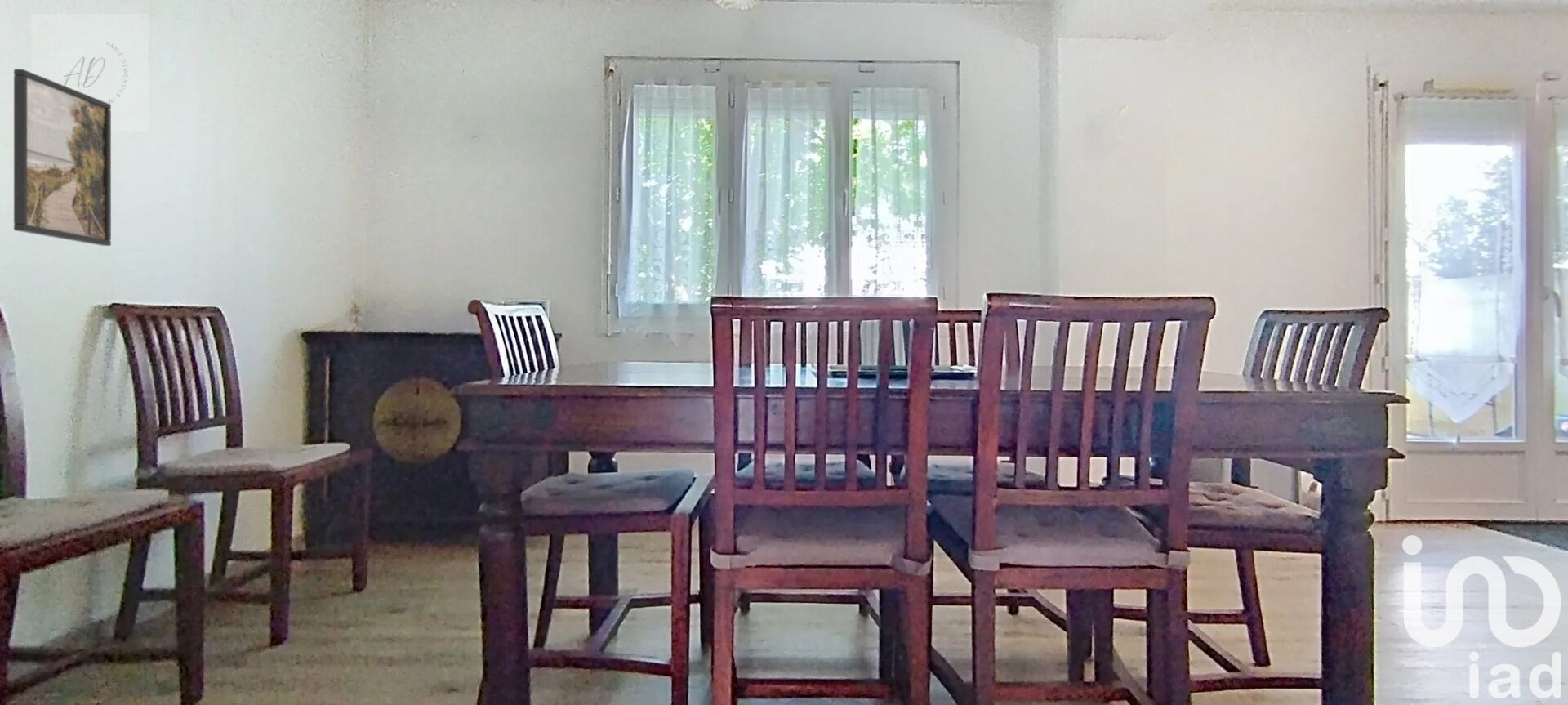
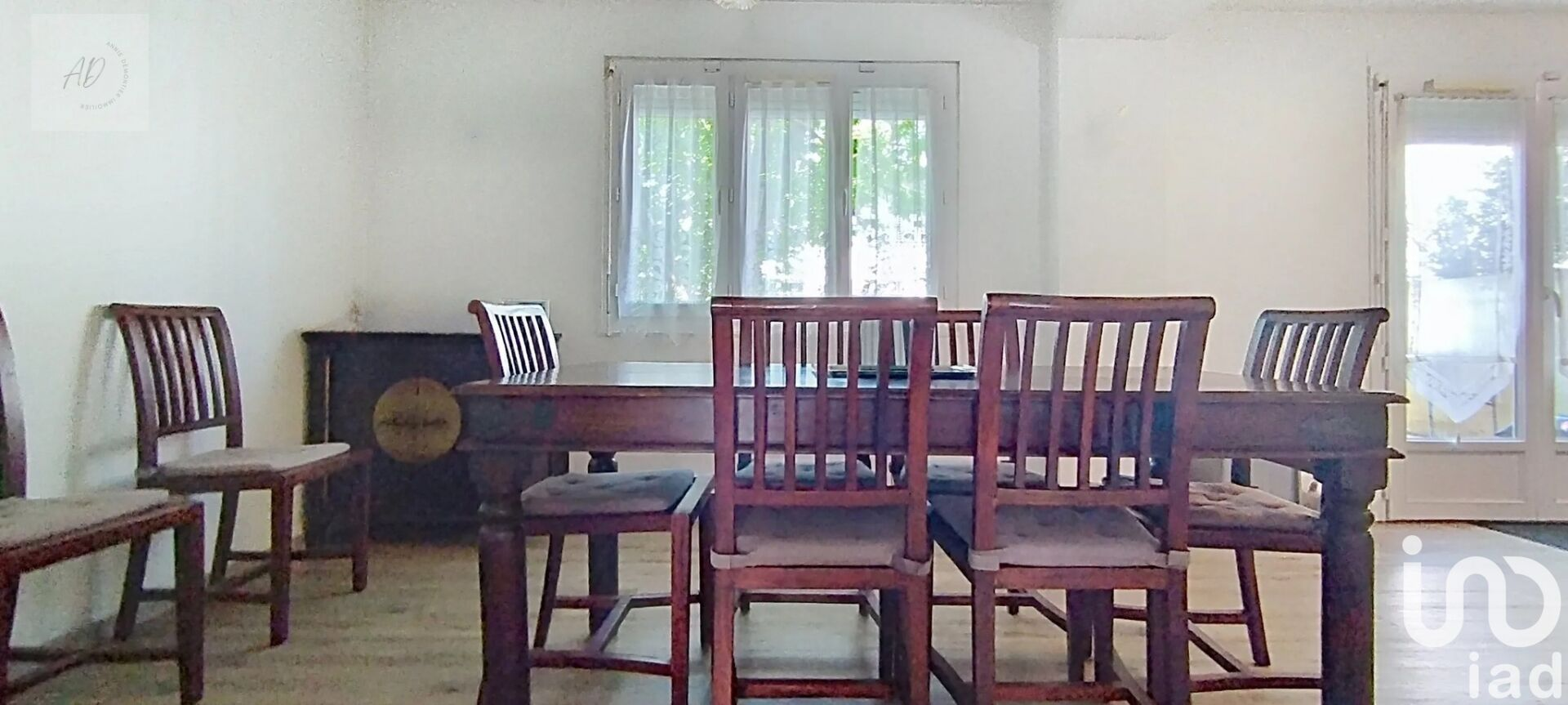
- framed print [13,68,112,247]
